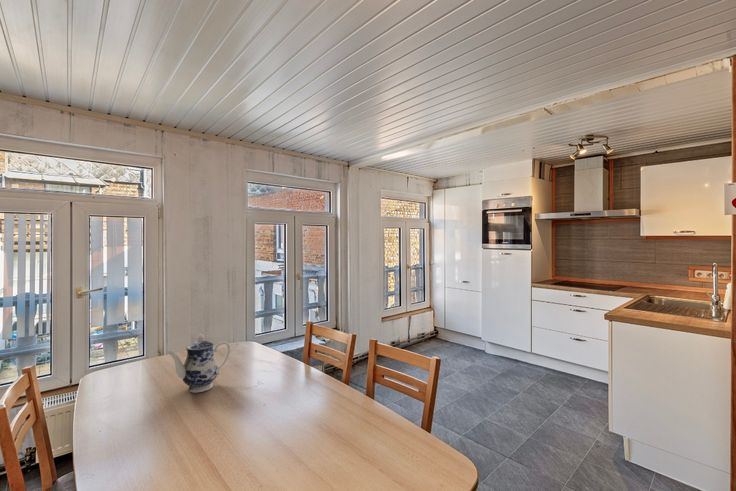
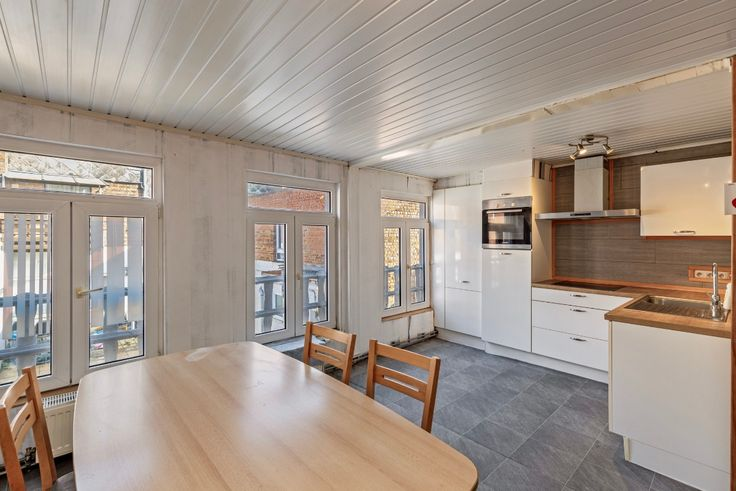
- teapot [166,333,231,394]
